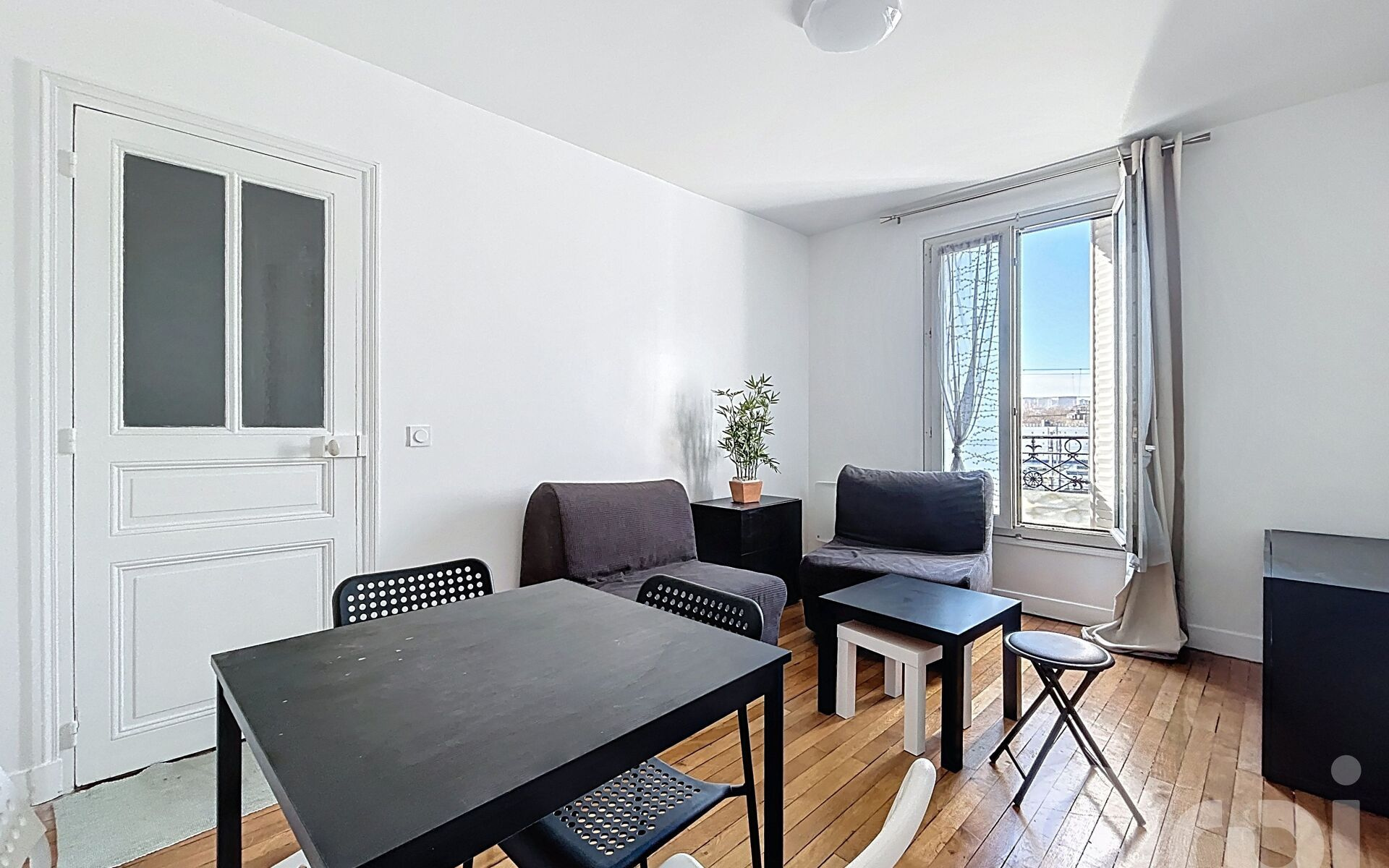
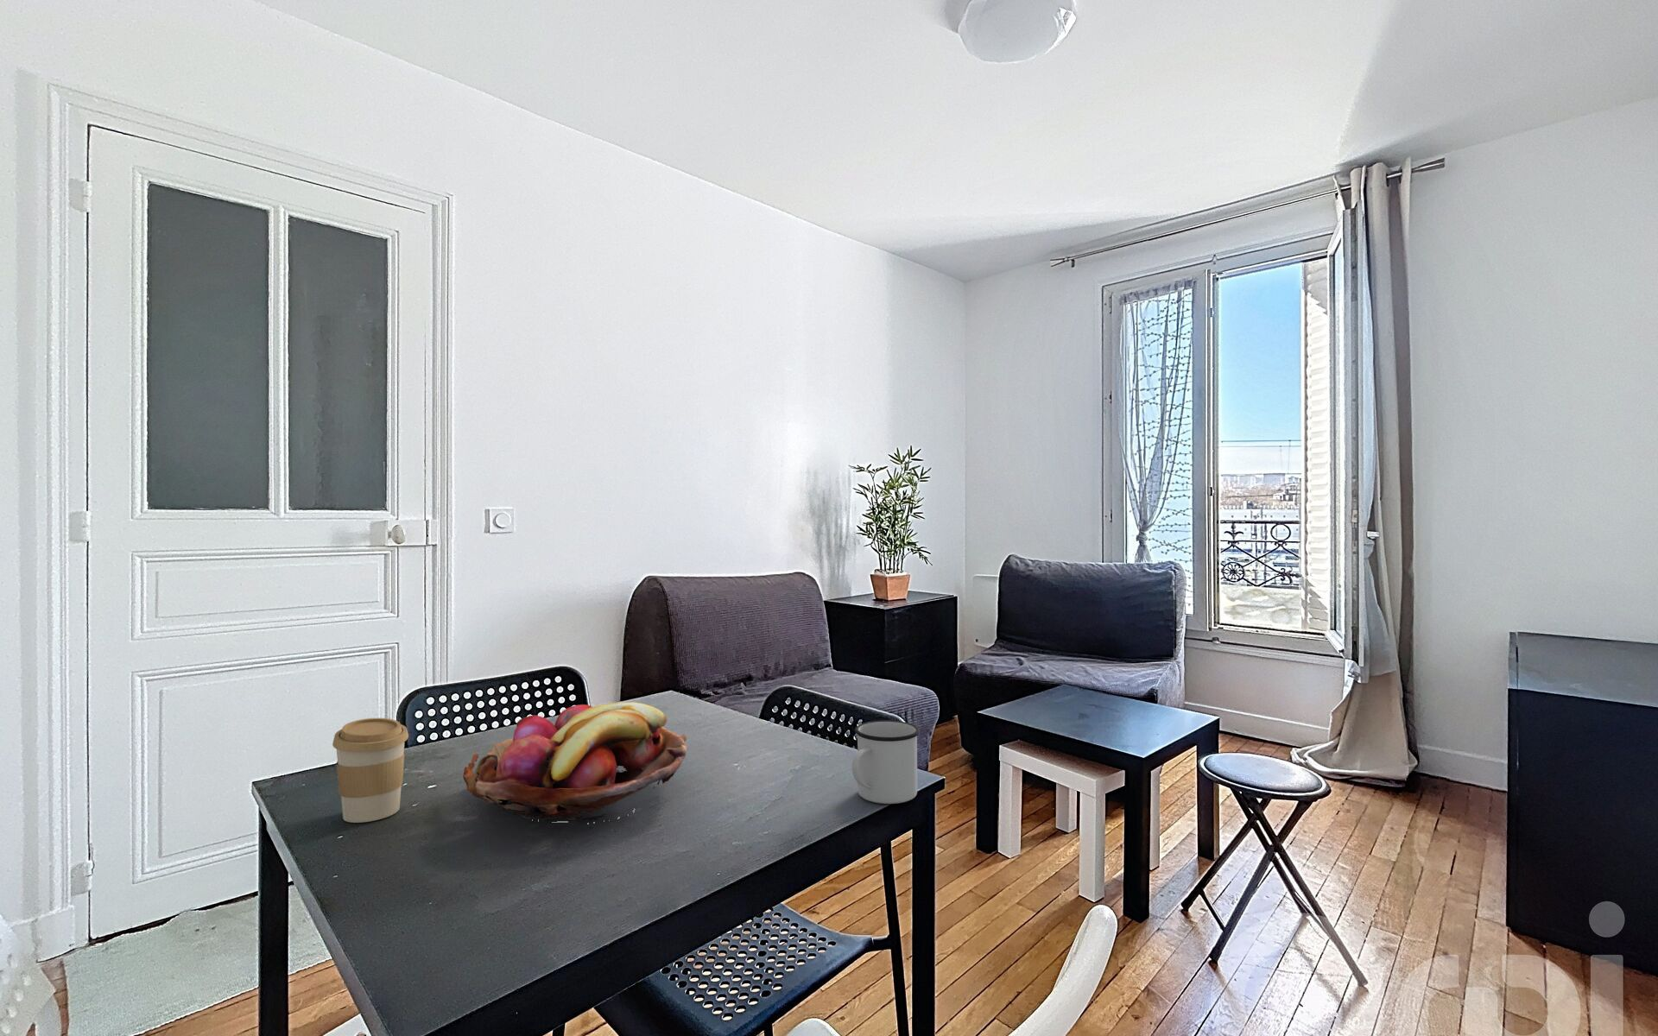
+ coffee cup [332,717,409,824]
+ mug [851,720,920,804]
+ fruit basket [462,701,689,825]
